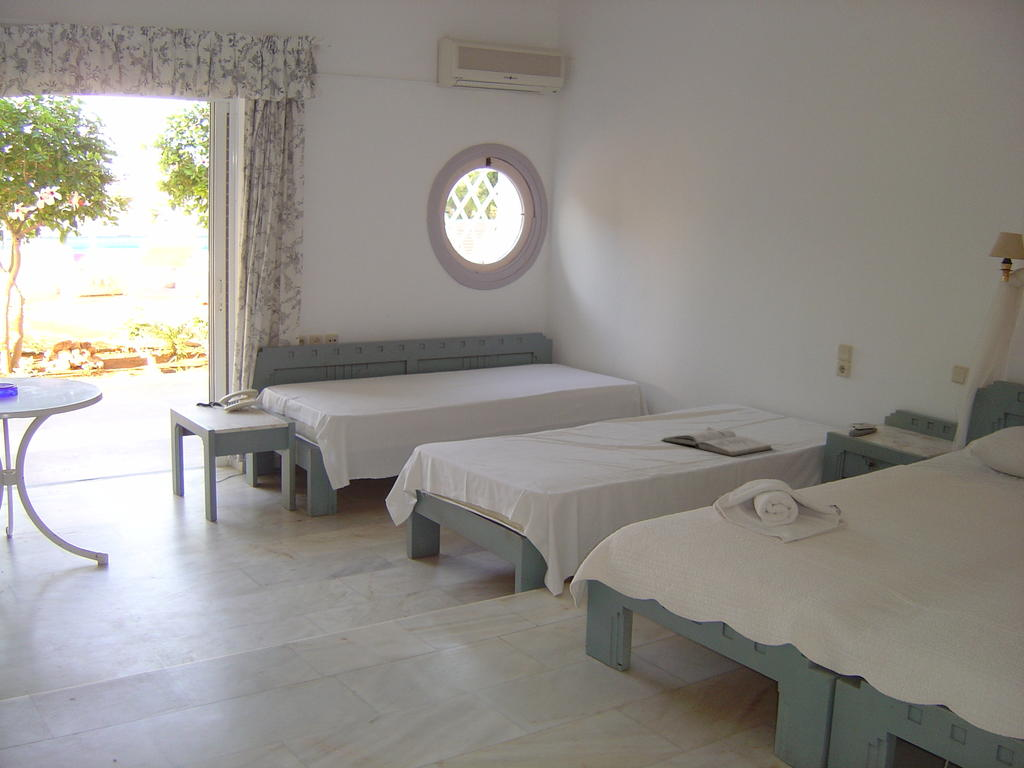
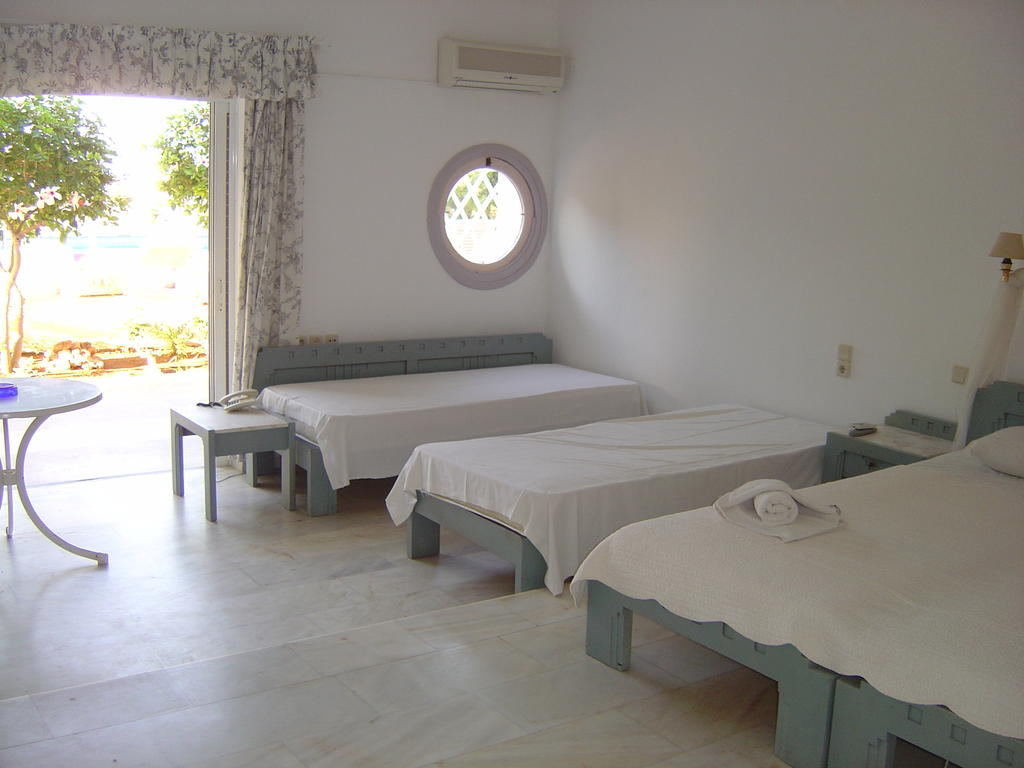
- book [660,426,774,457]
